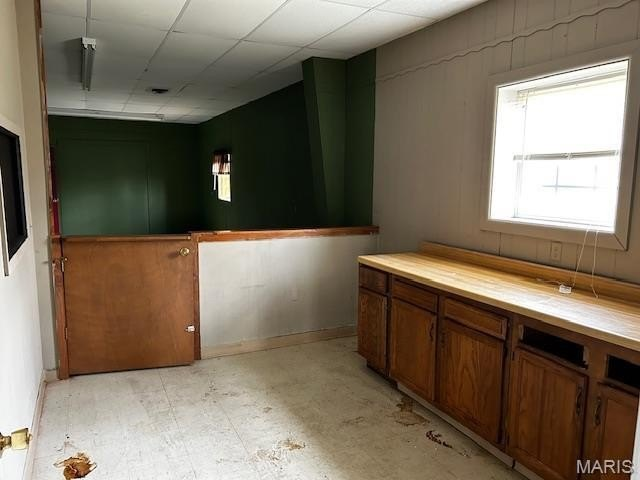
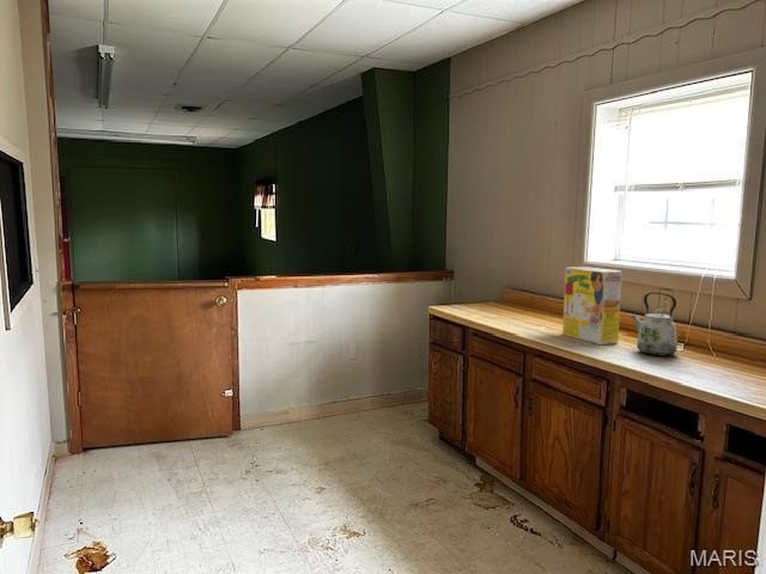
+ kettle [631,291,679,356]
+ cereal box [561,265,624,346]
